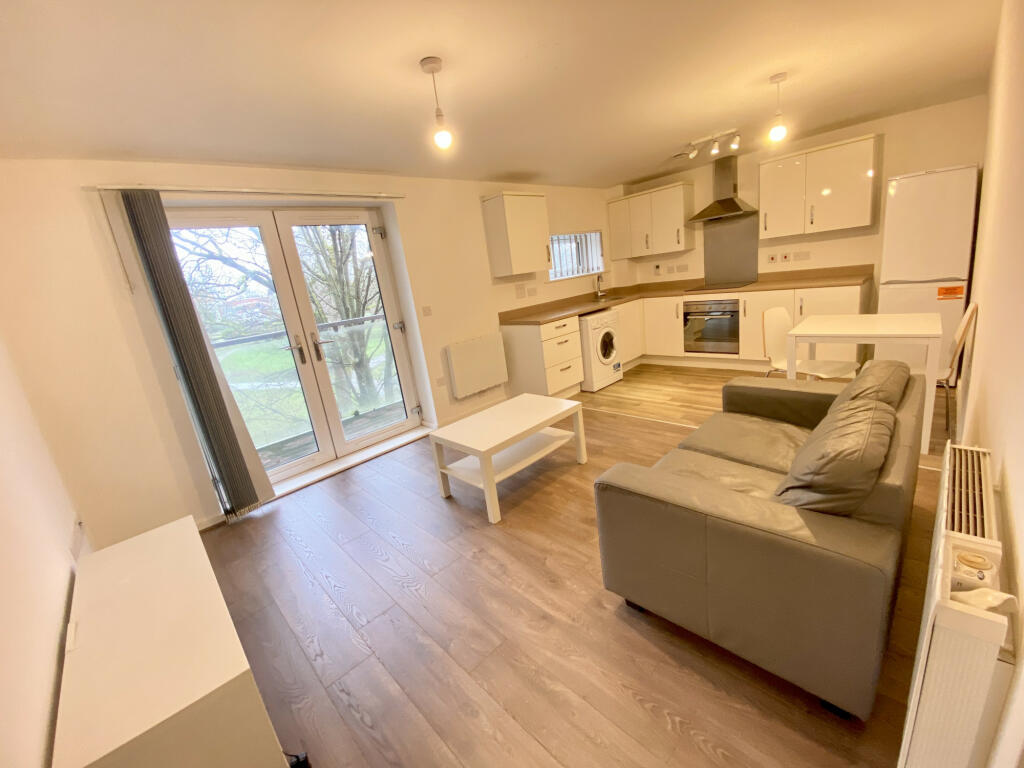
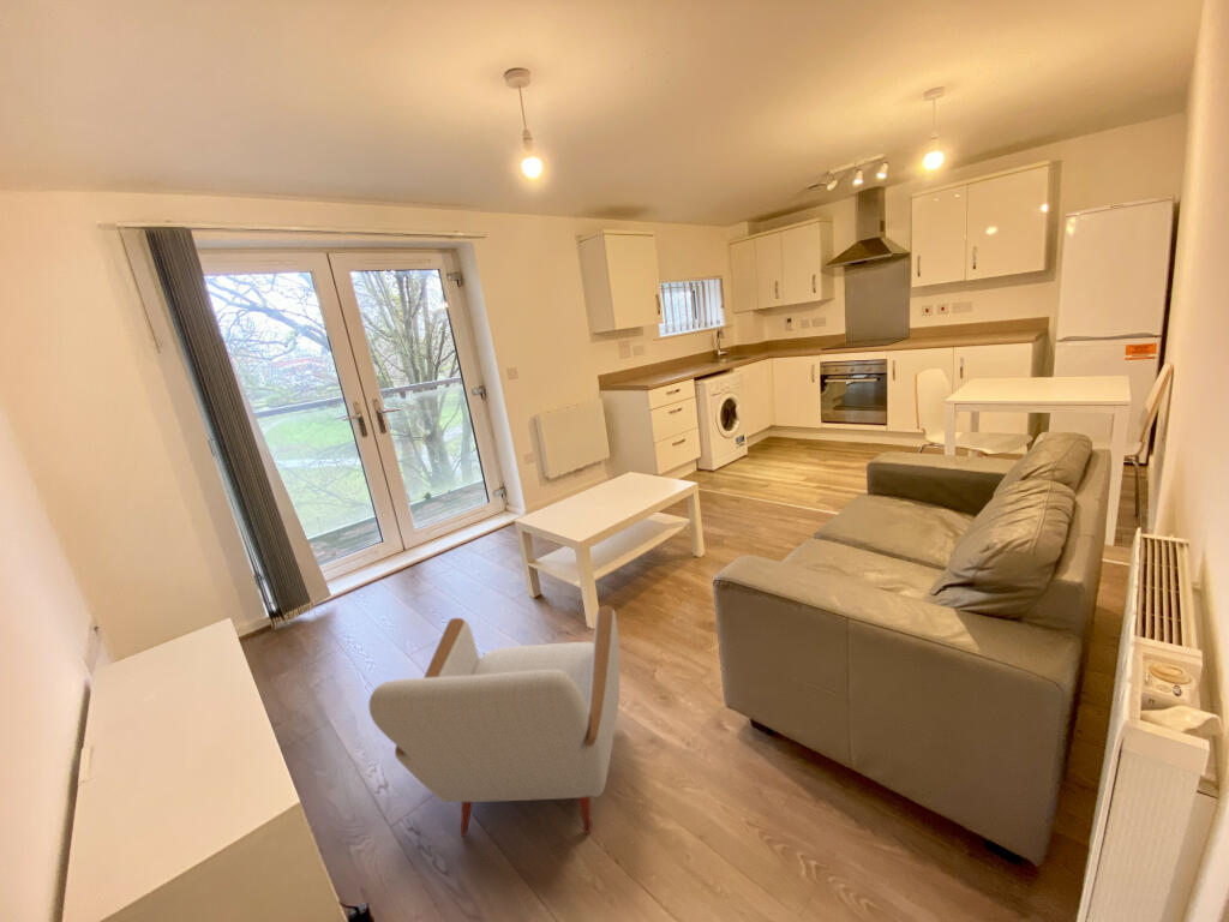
+ armchair [367,605,621,838]
